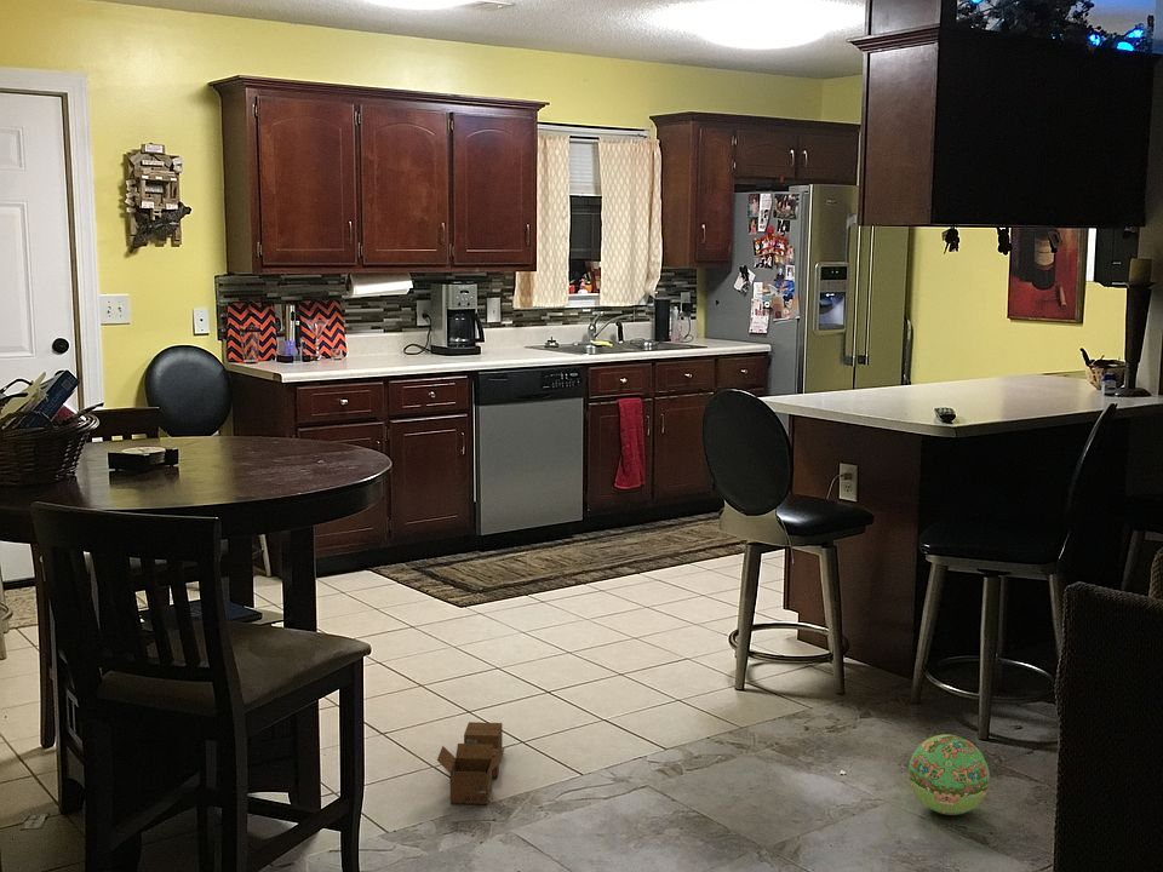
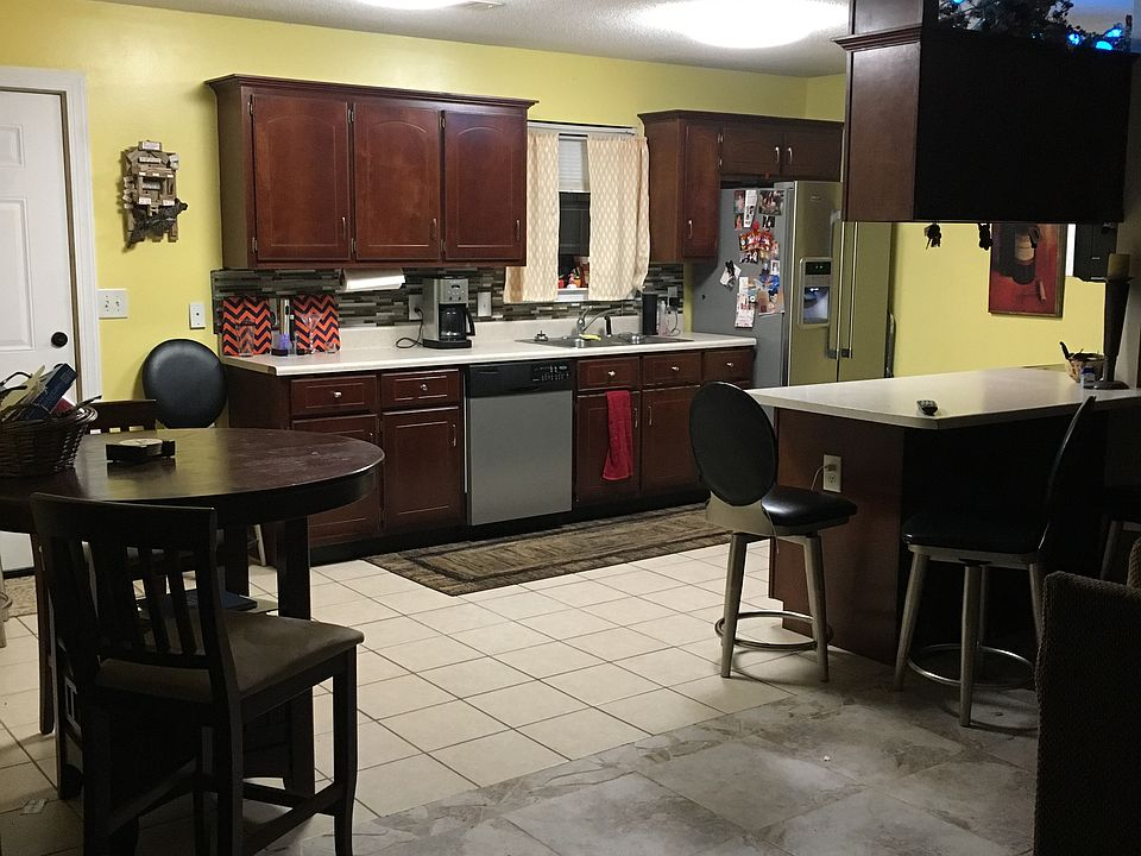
- cardboard box [436,721,505,805]
- ball [907,734,991,816]
